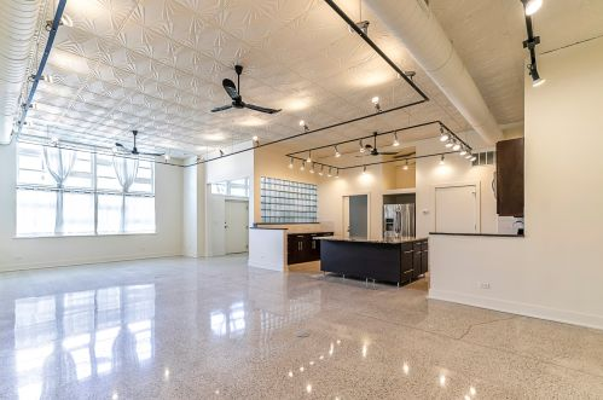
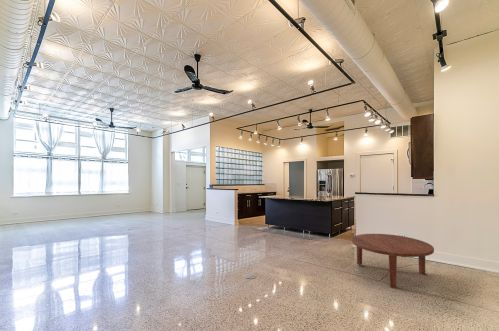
+ coffee table [351,233,435,289]
